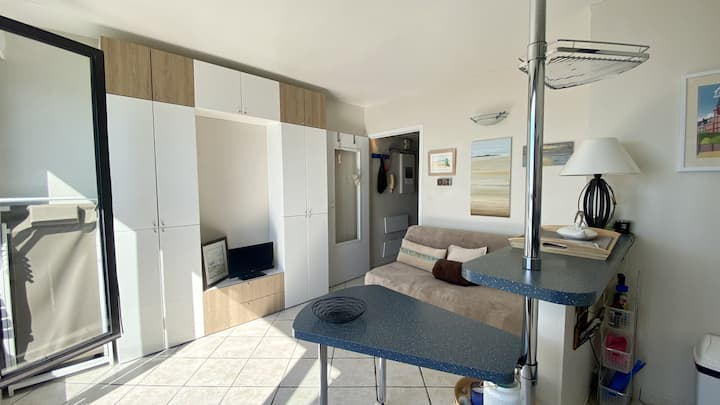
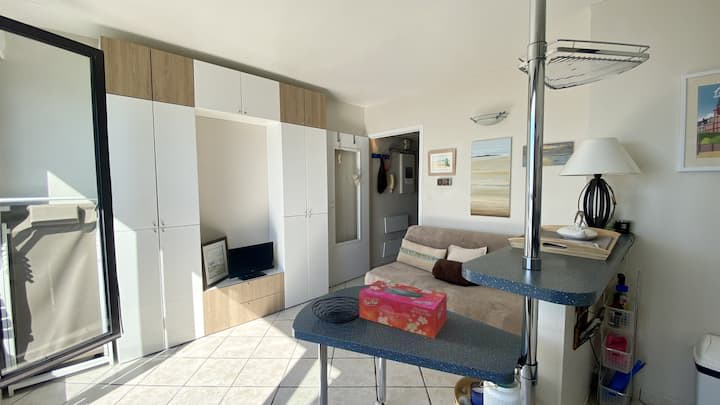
+ tissue box [358,279,448,339]
